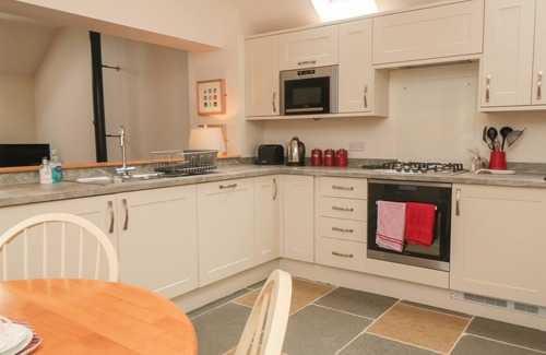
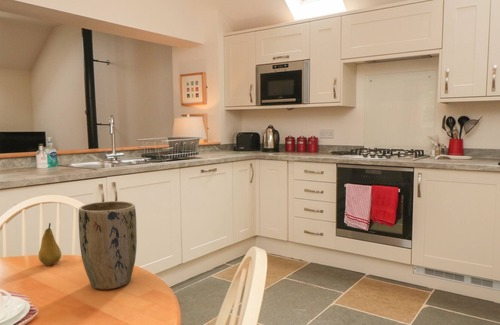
+ plant pot [77,200,138,291]
+ fruit [38,222,62,266]
